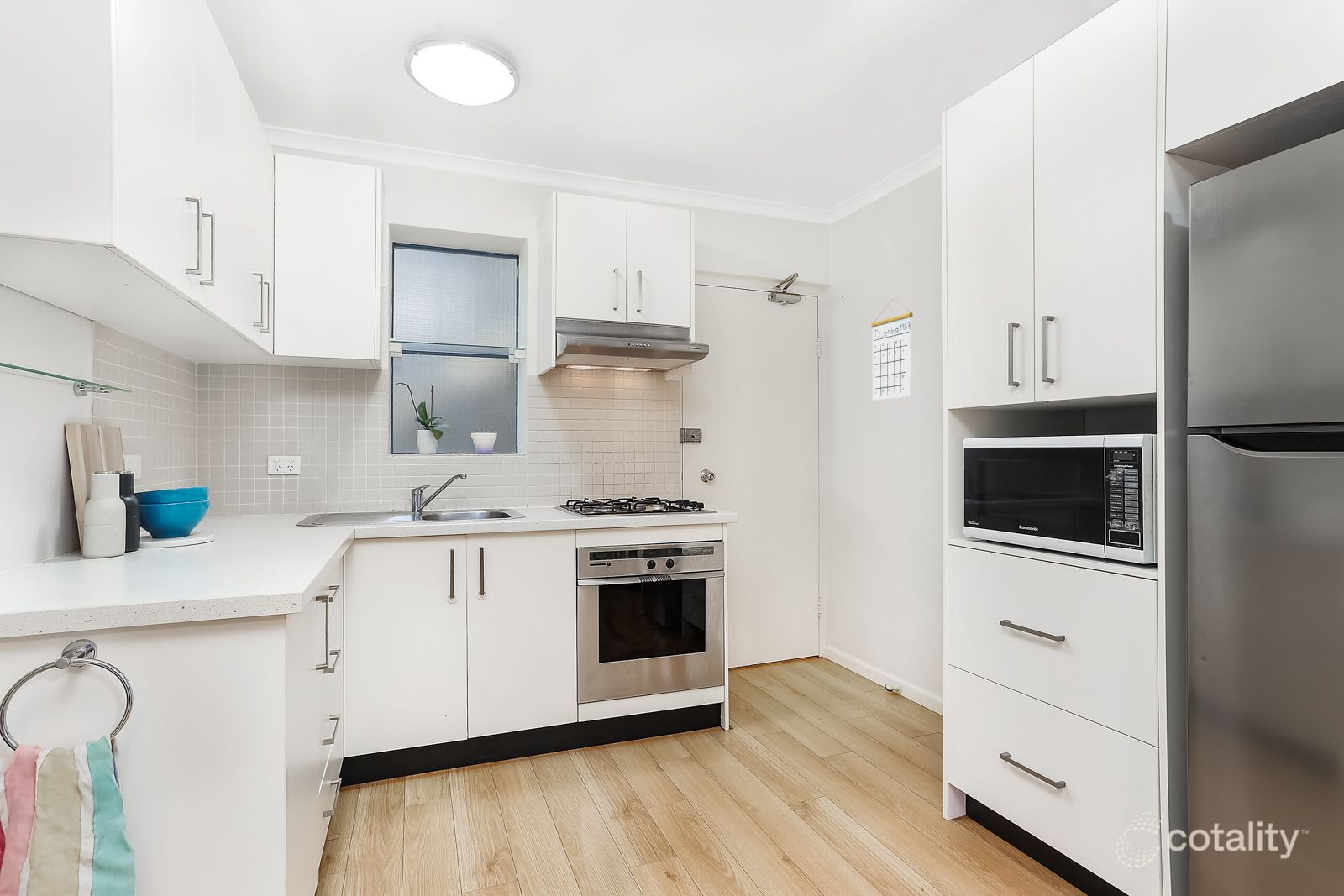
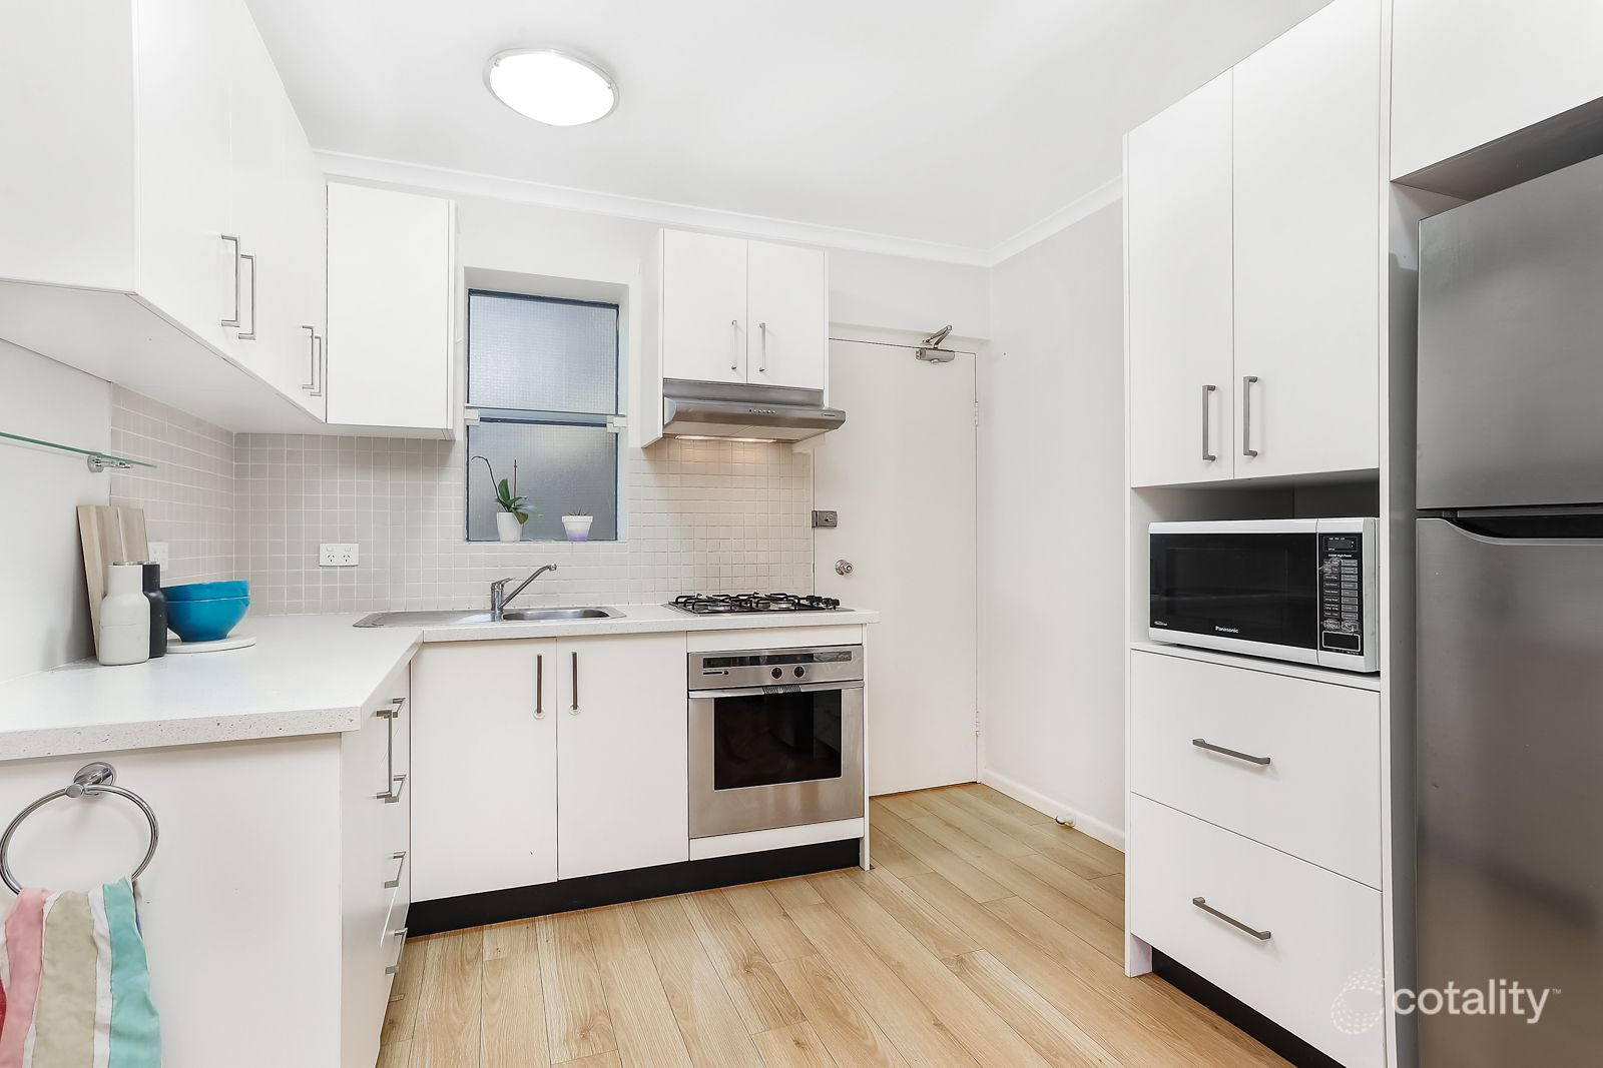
- calendar [870,298,913,401]
